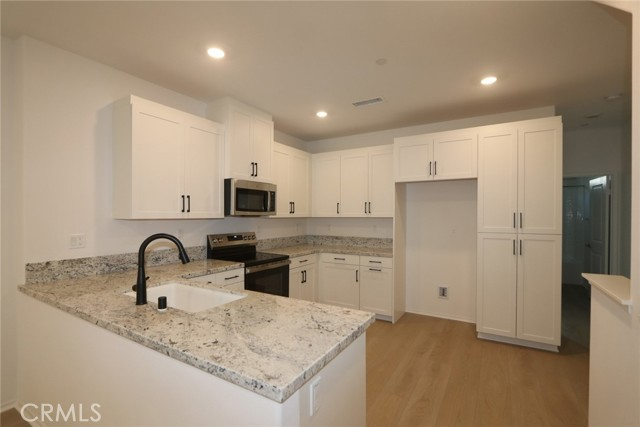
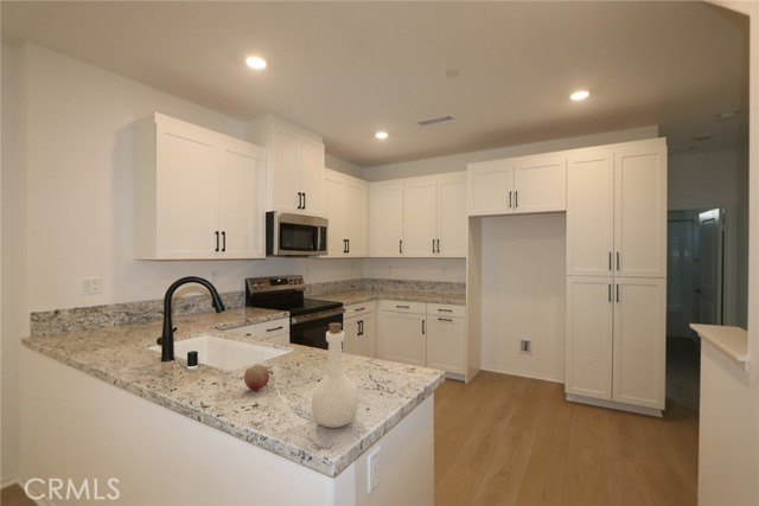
+ fruit [243,364,270,391]
+ bottle [311,322,359,429]
